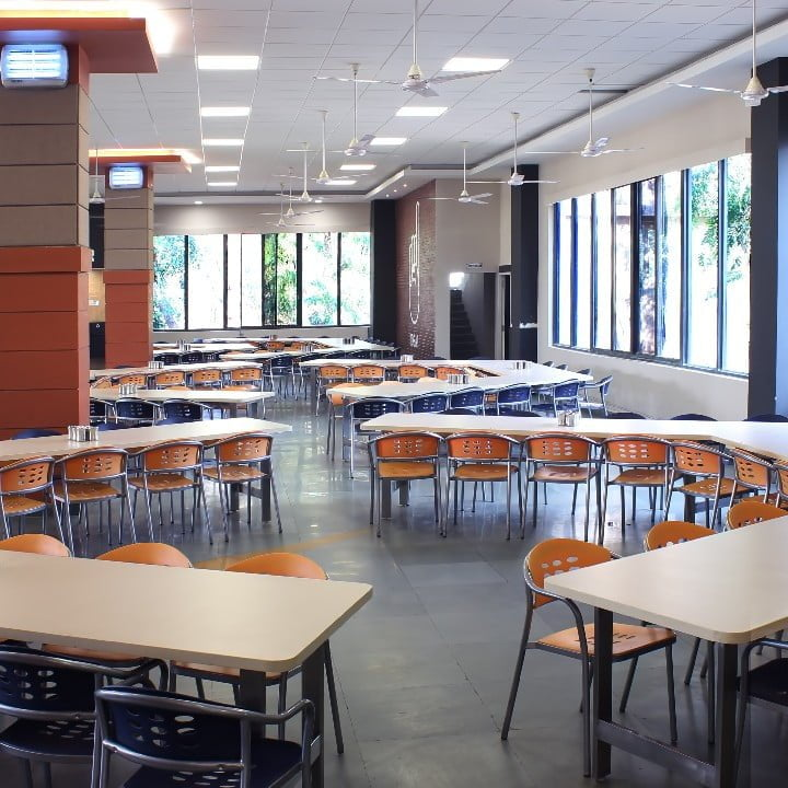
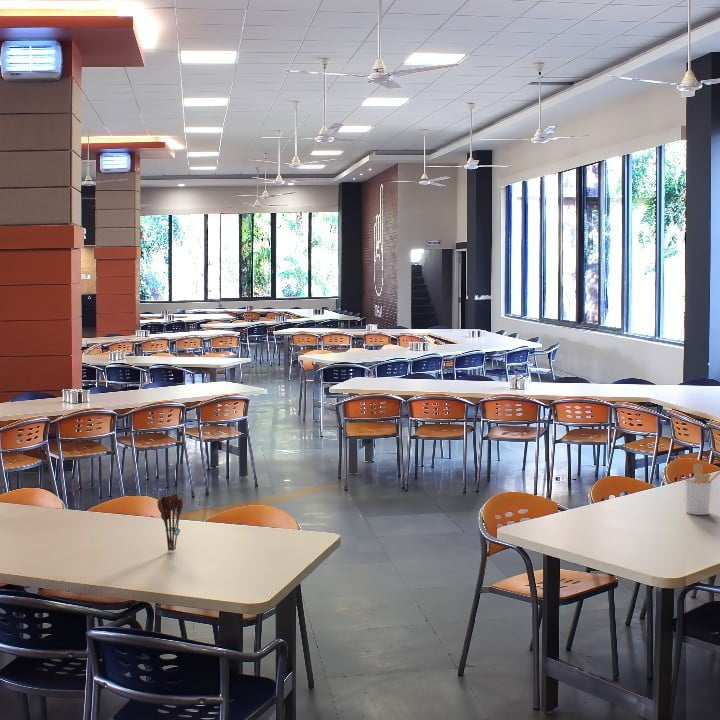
+ utensil holder [156,492,184,552]
+ utensil holder [683,462,720,516]
